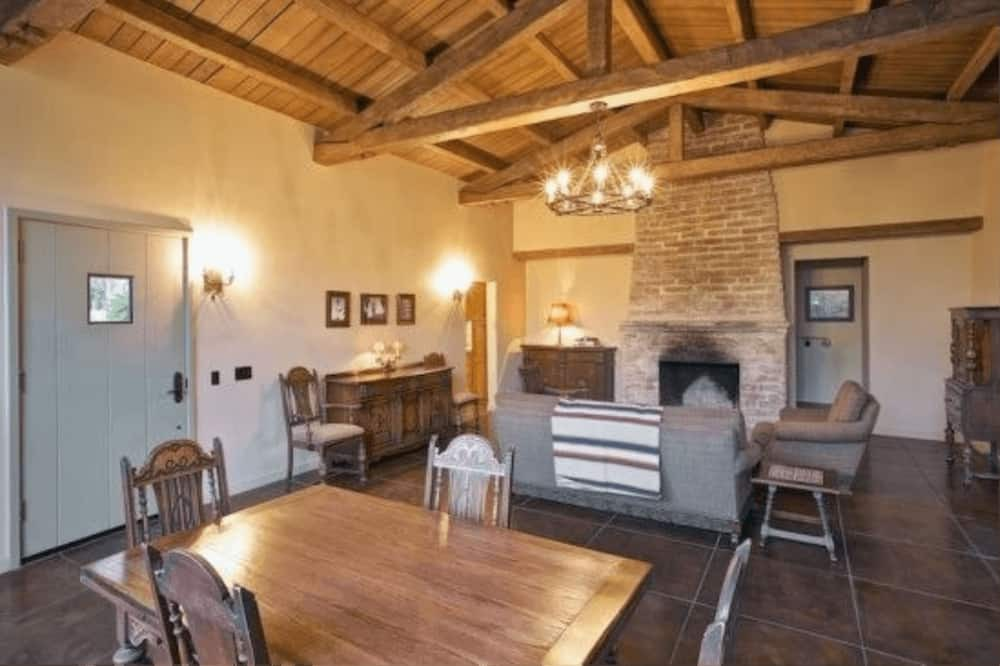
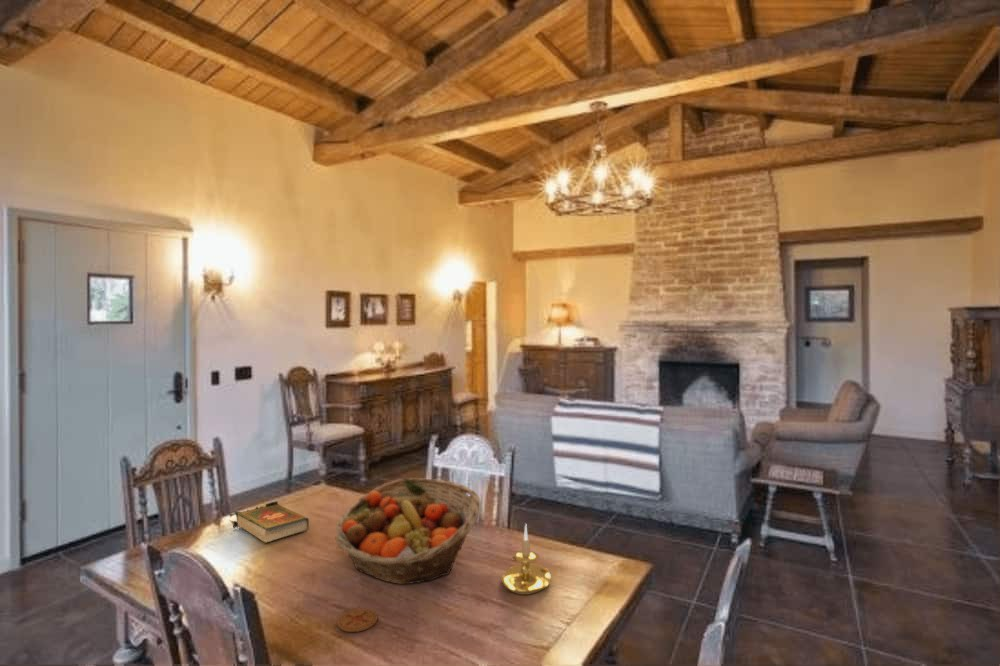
+ book [228,500,310,544]
+ candle holder [500,523,552,596]
+ coaster [336,608,379,633]
+ fruit basket [334,477,481,585]
